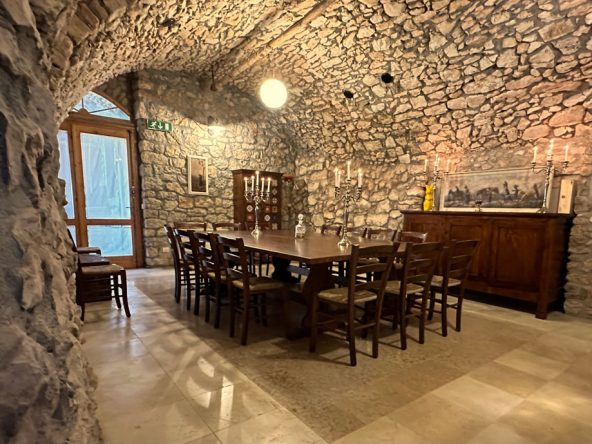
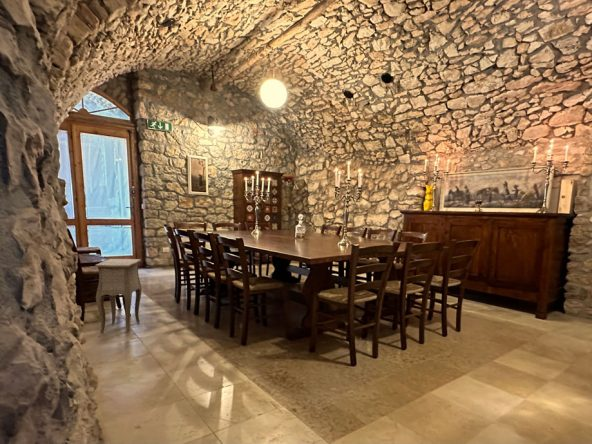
+ side table [94,258,143,338]
